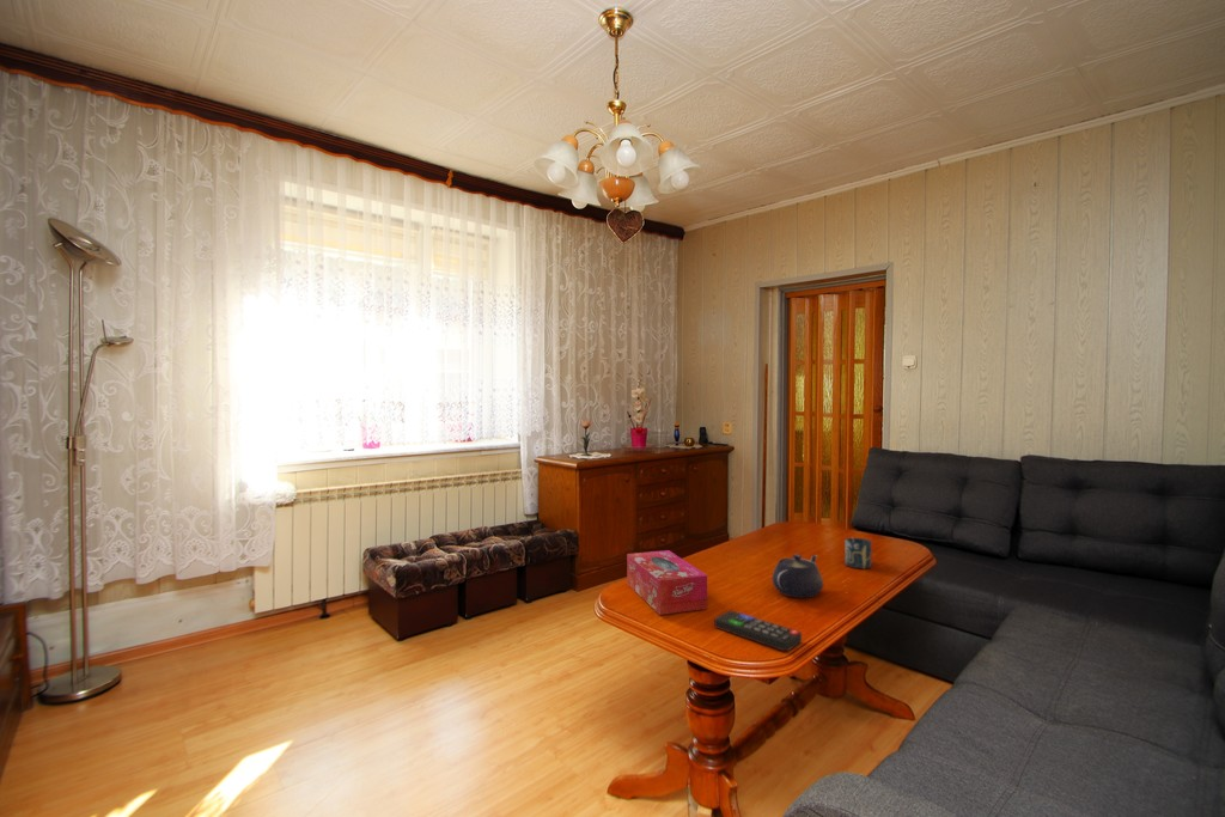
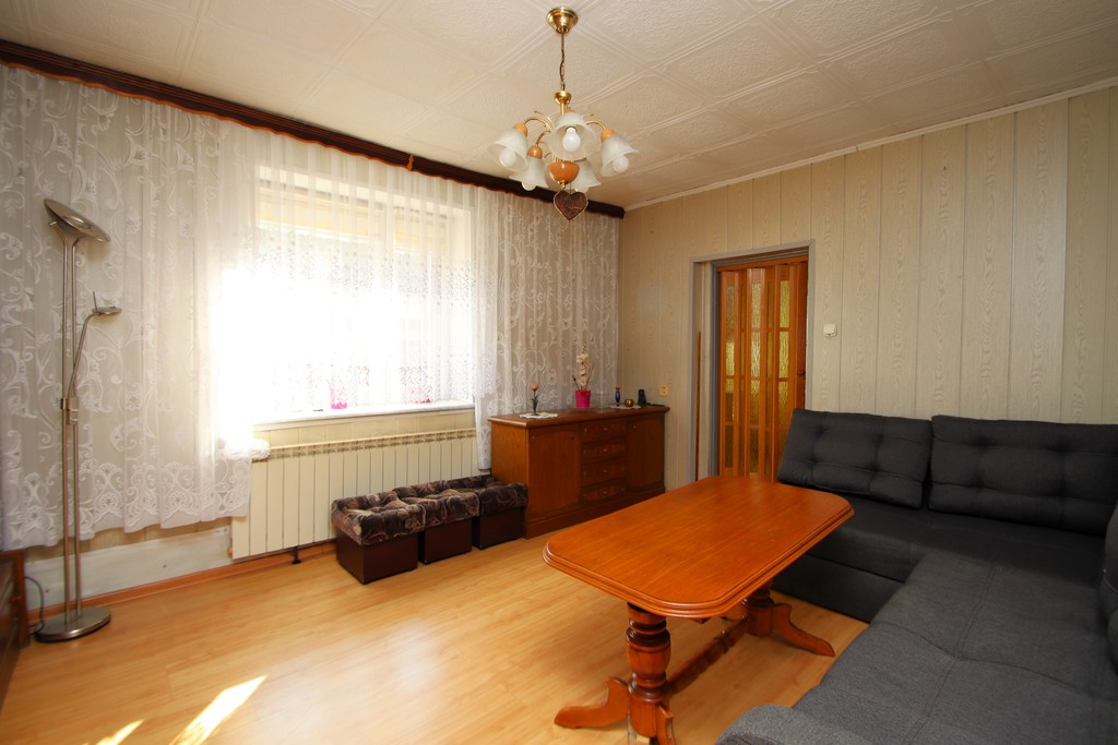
- tissue box [626,549,708,616]
- cup [843,537,873,569]
- remote control [713,610,803,652]
- teapot [772,553,824,599]
